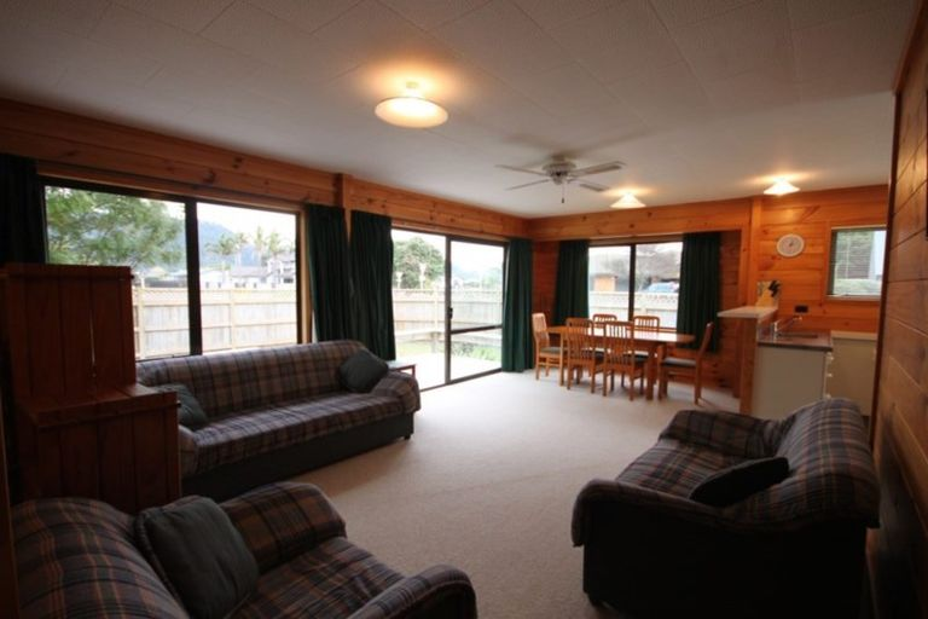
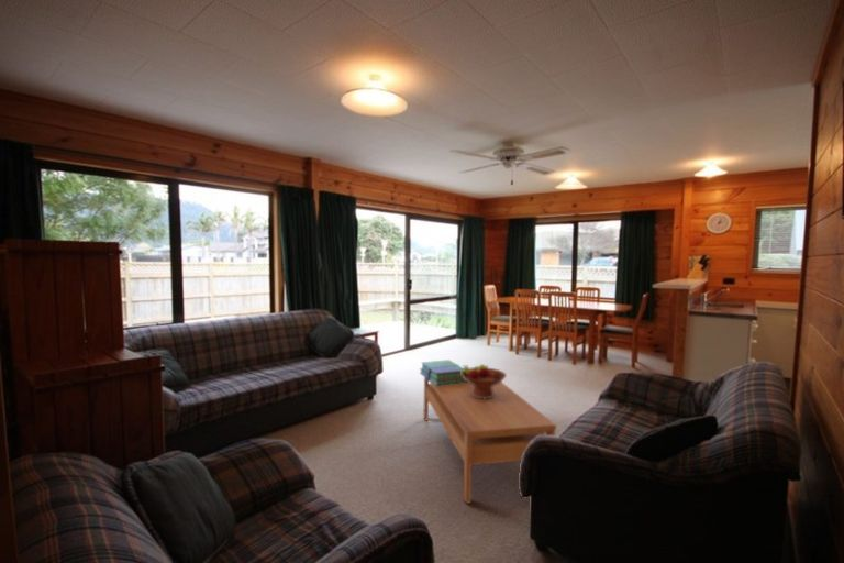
+ stack of books [419,358,468,386]
+ fruit bowl [460,363,508,399]
+ coffee table [422,376,557,505]
